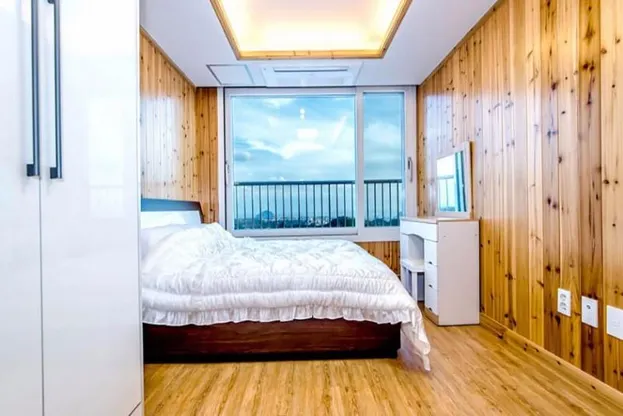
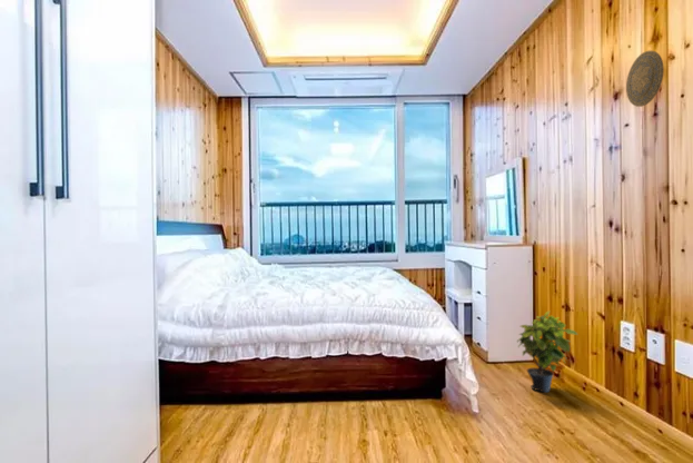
+ decorative plate [625,49,665,108]
+ potted plant [516,309,580,393]
